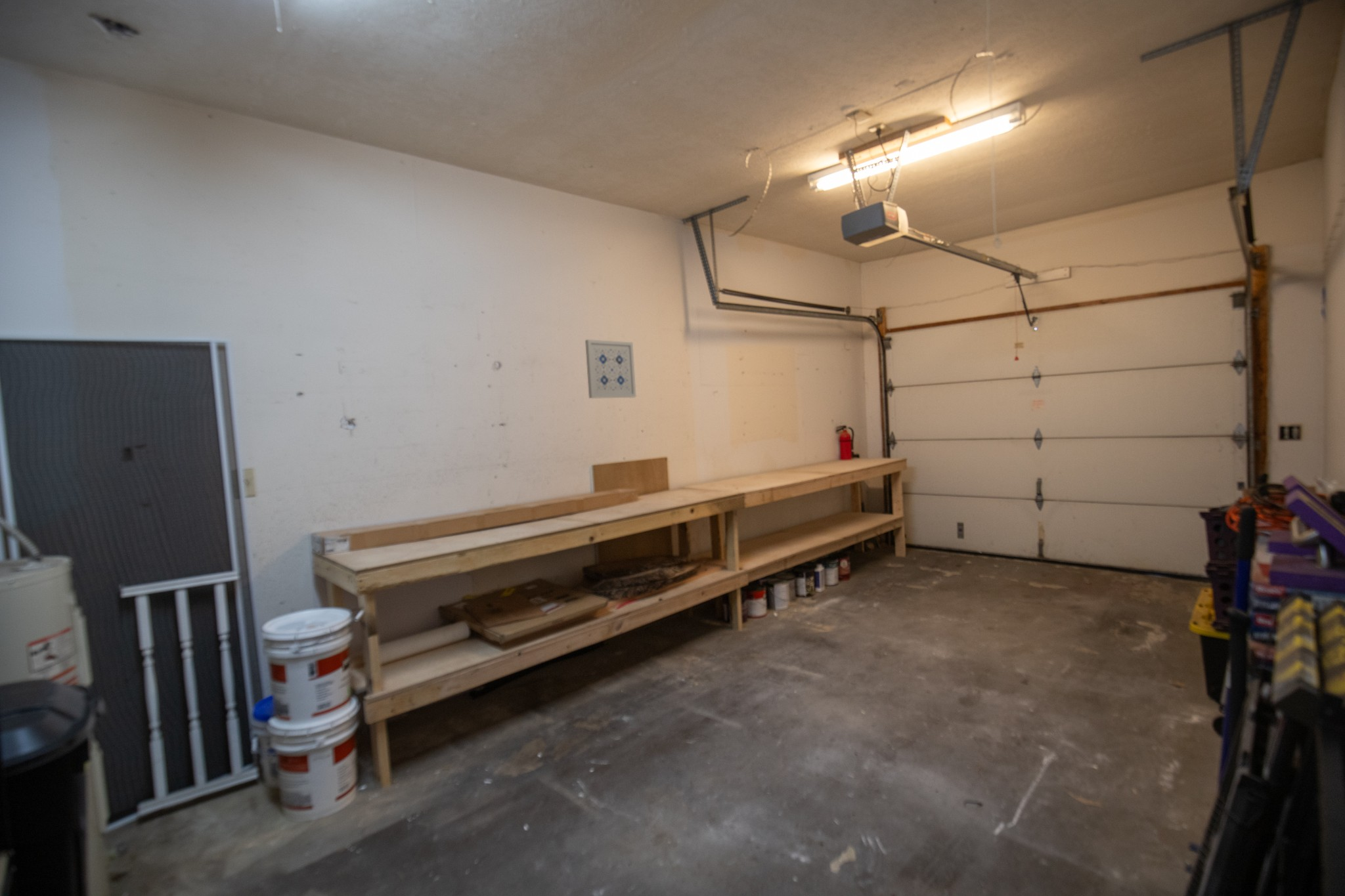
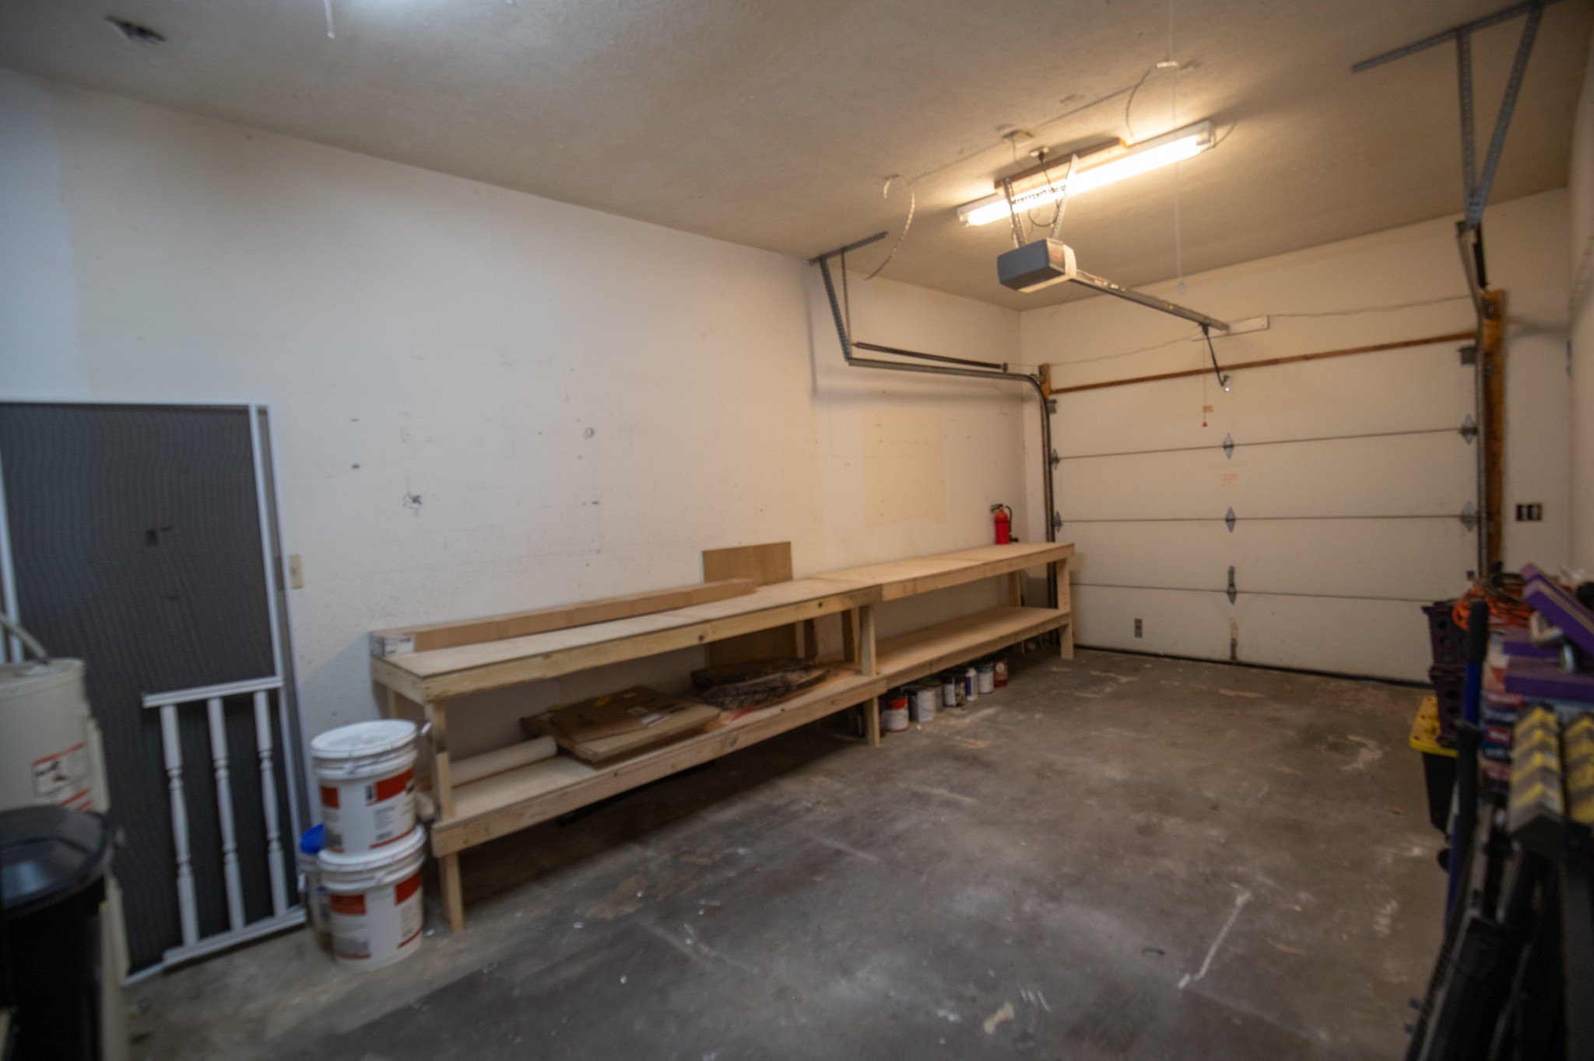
- wall art [584,339,637,399]
